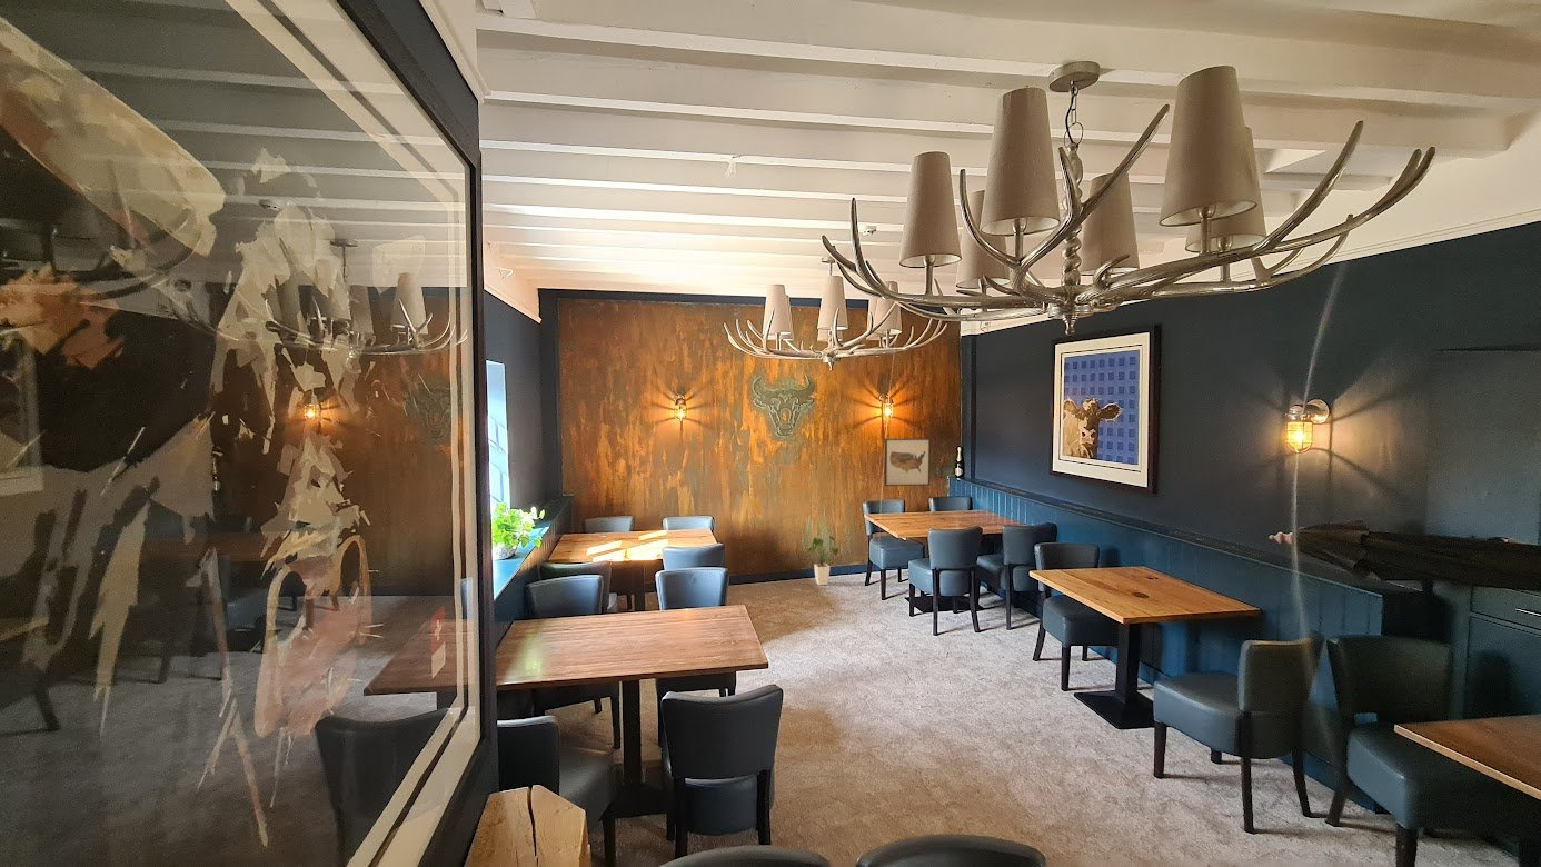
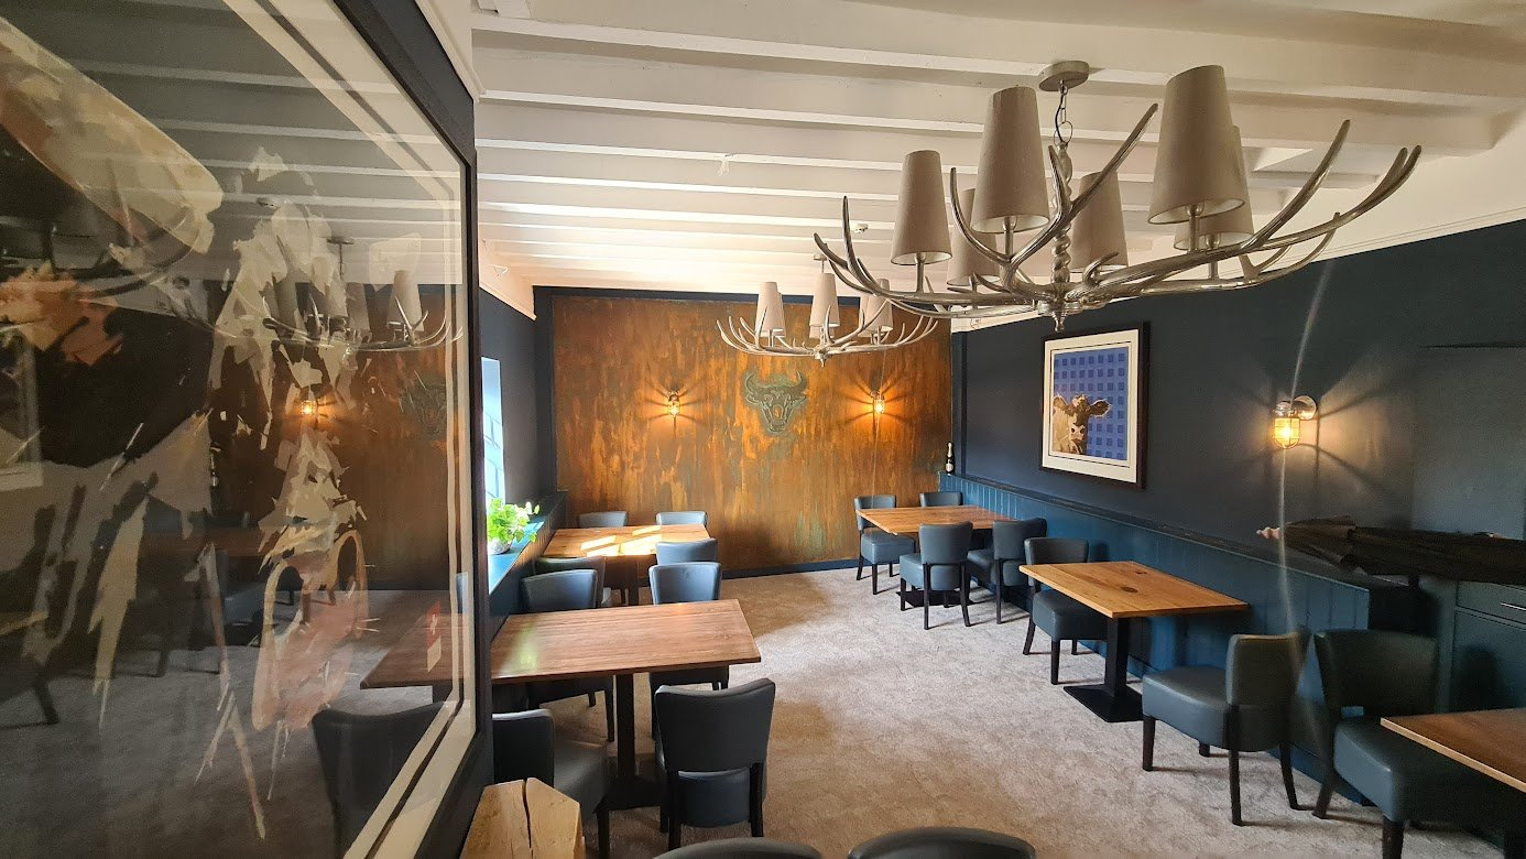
- wall art [884,438,932,487]
- house plant [806,534,839,586]
